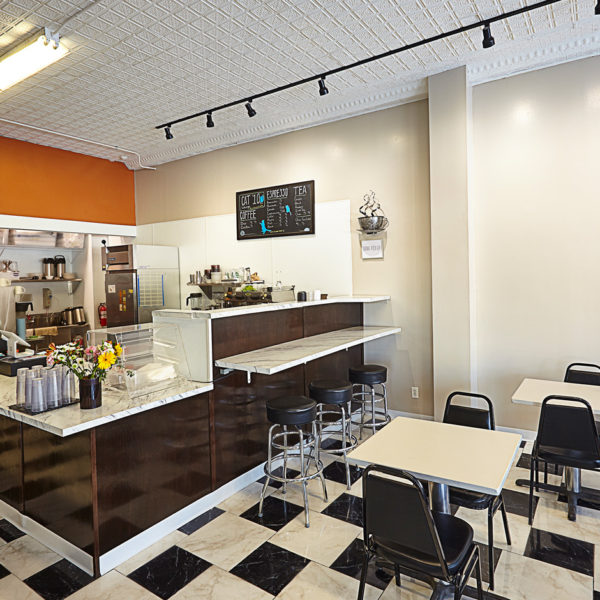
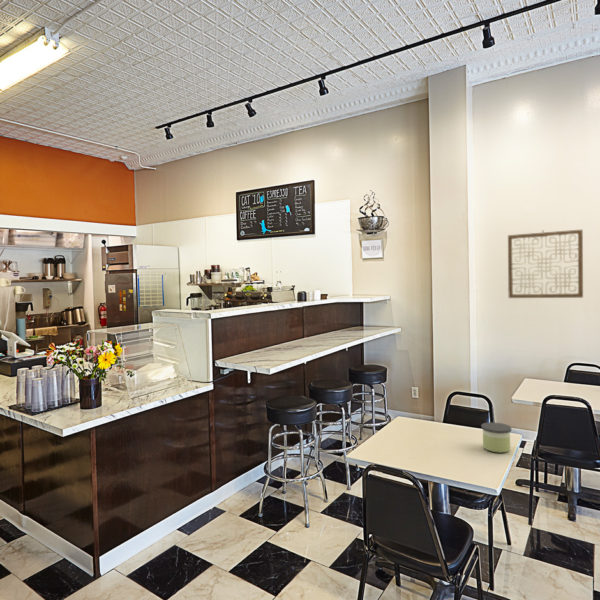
+ candle [480,421,512,453]
+ wall art [507,229,584,299]
